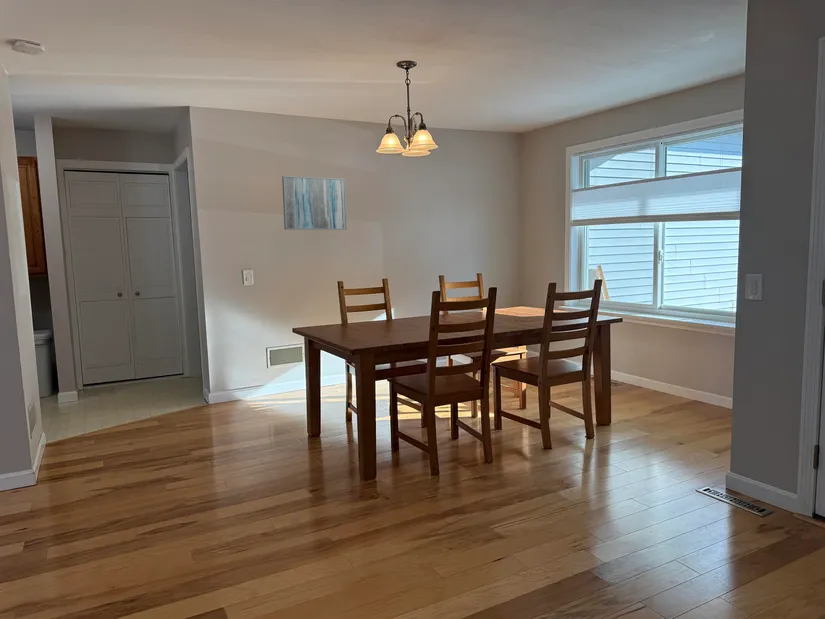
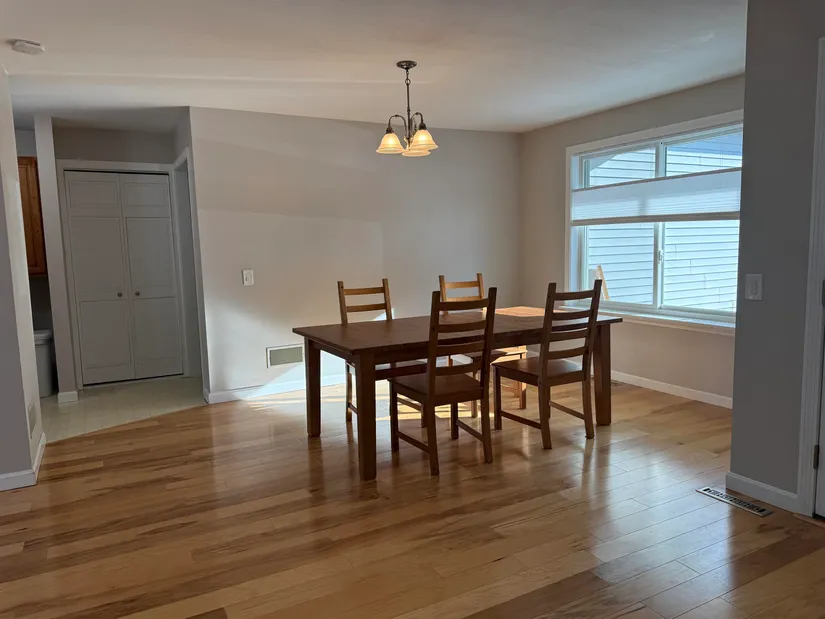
- wall art [281,175,348,231]
